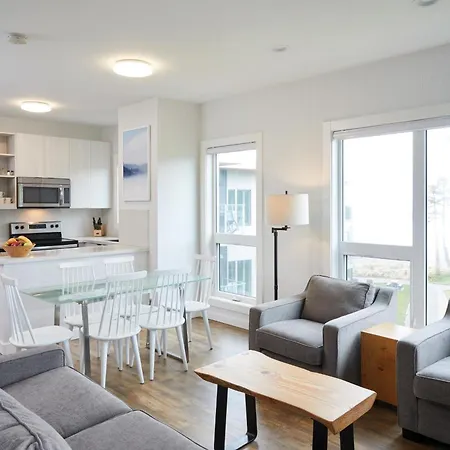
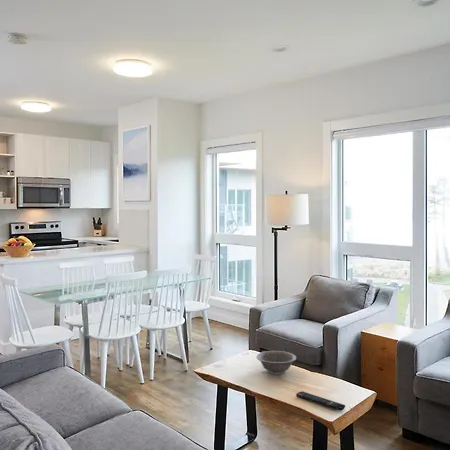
+ remote control [295,390,346,412]
+ decorative bowl [256,350,297,376]
